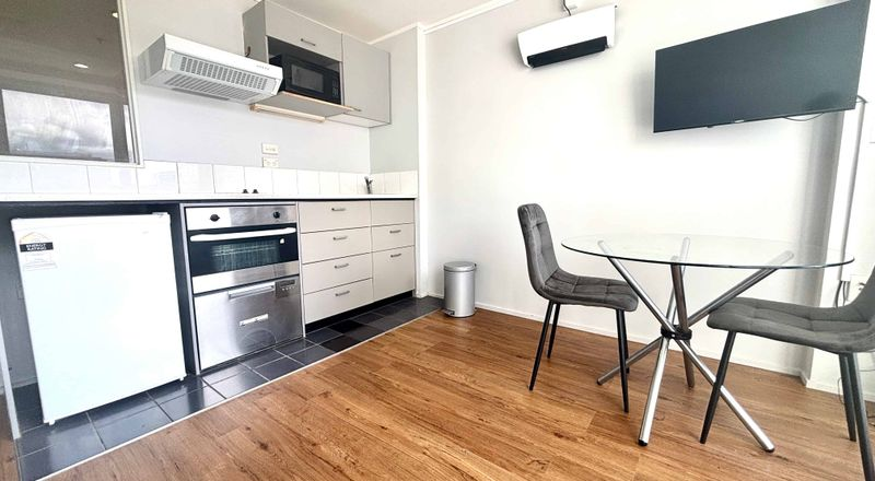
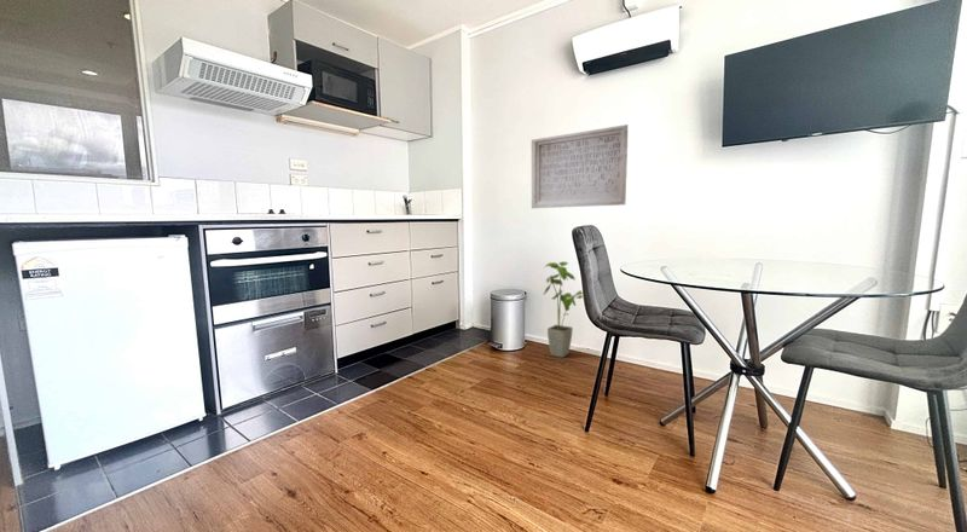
+ house plant [542,260,584,359]
+ stone plaque [531,123,629,209]
